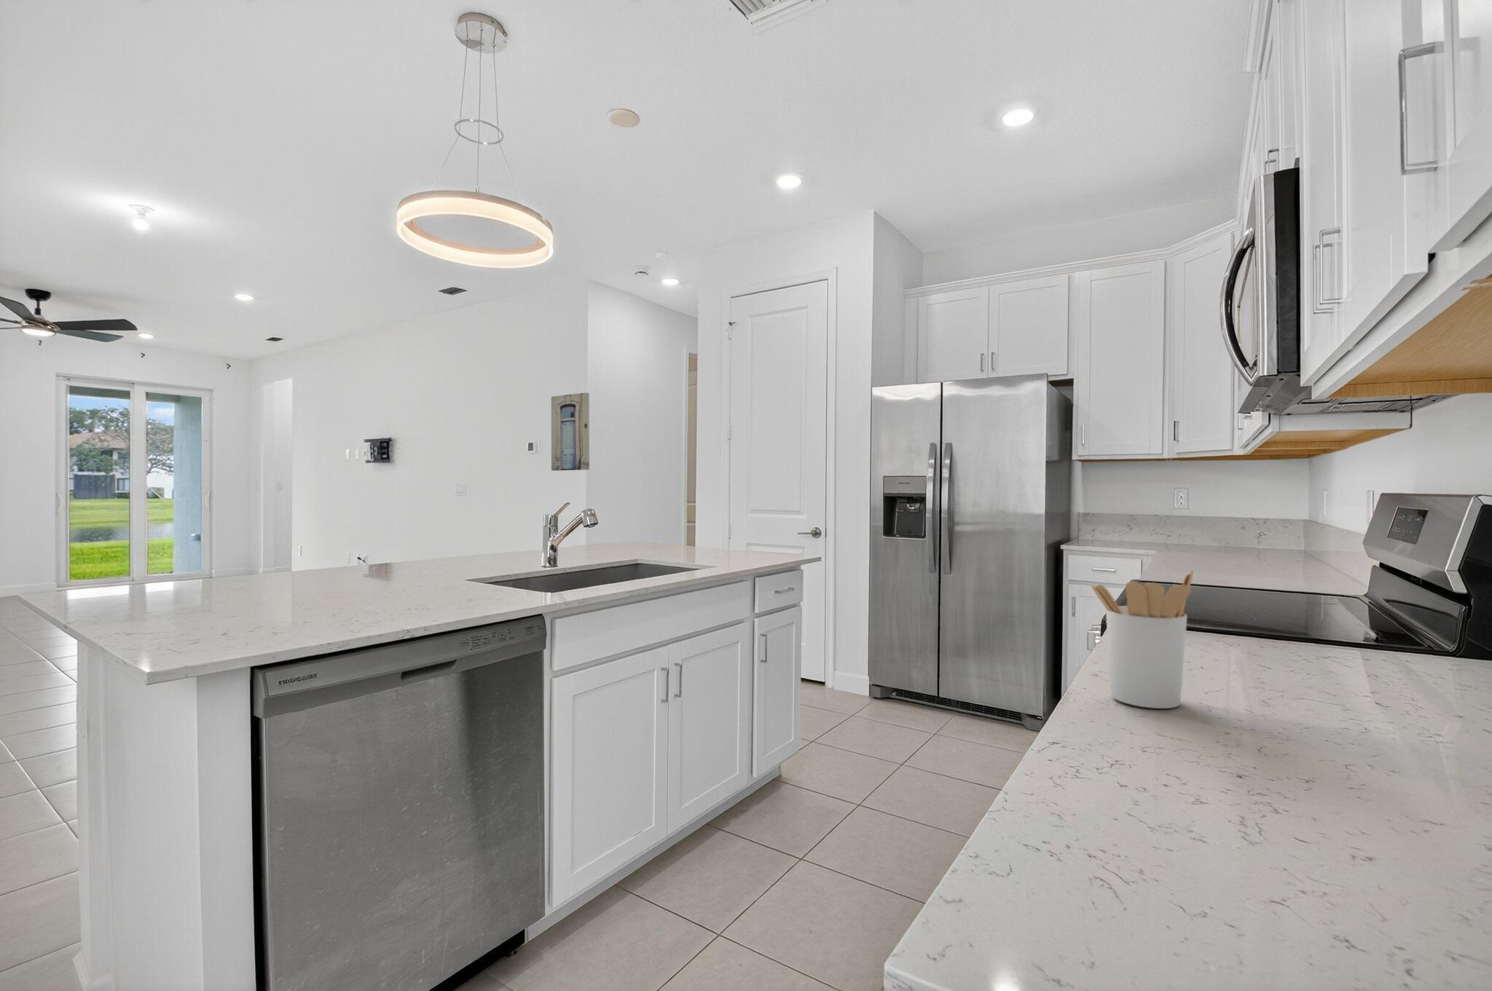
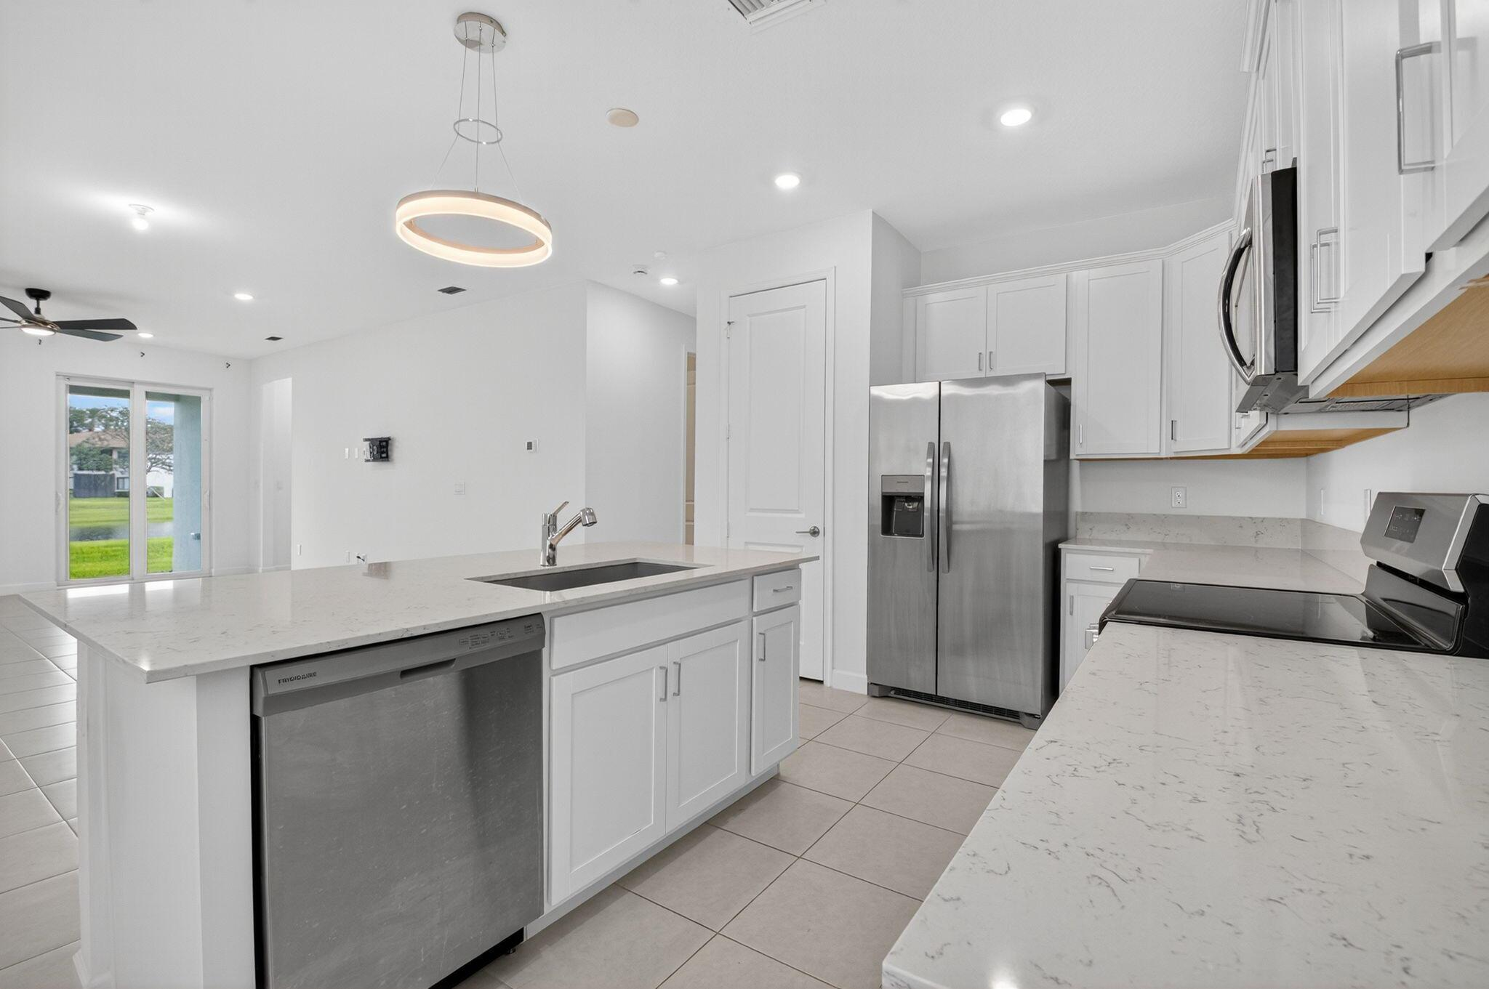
- utensil holder [1091,570,1194,709]
- wall art [551,392,591,471]
